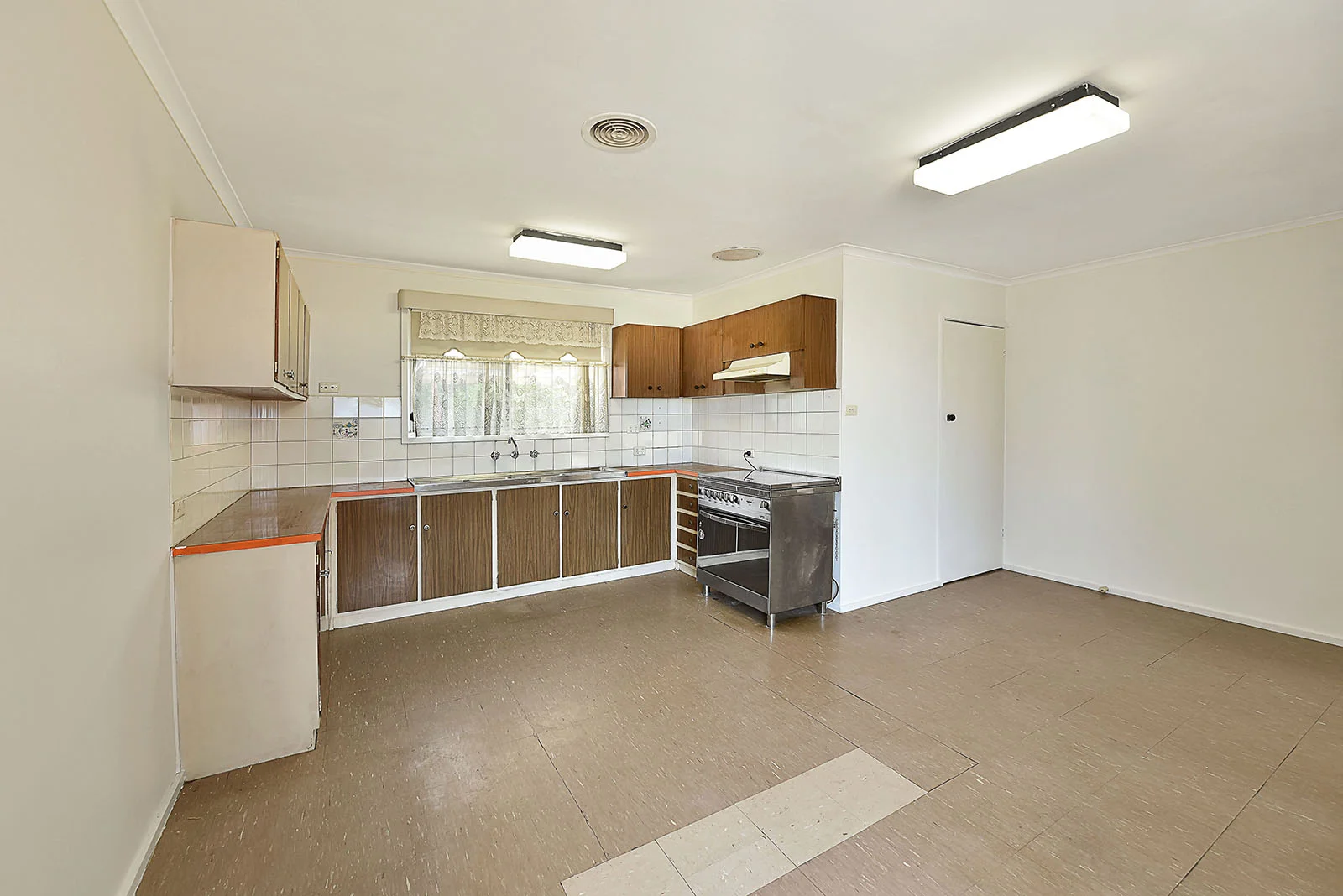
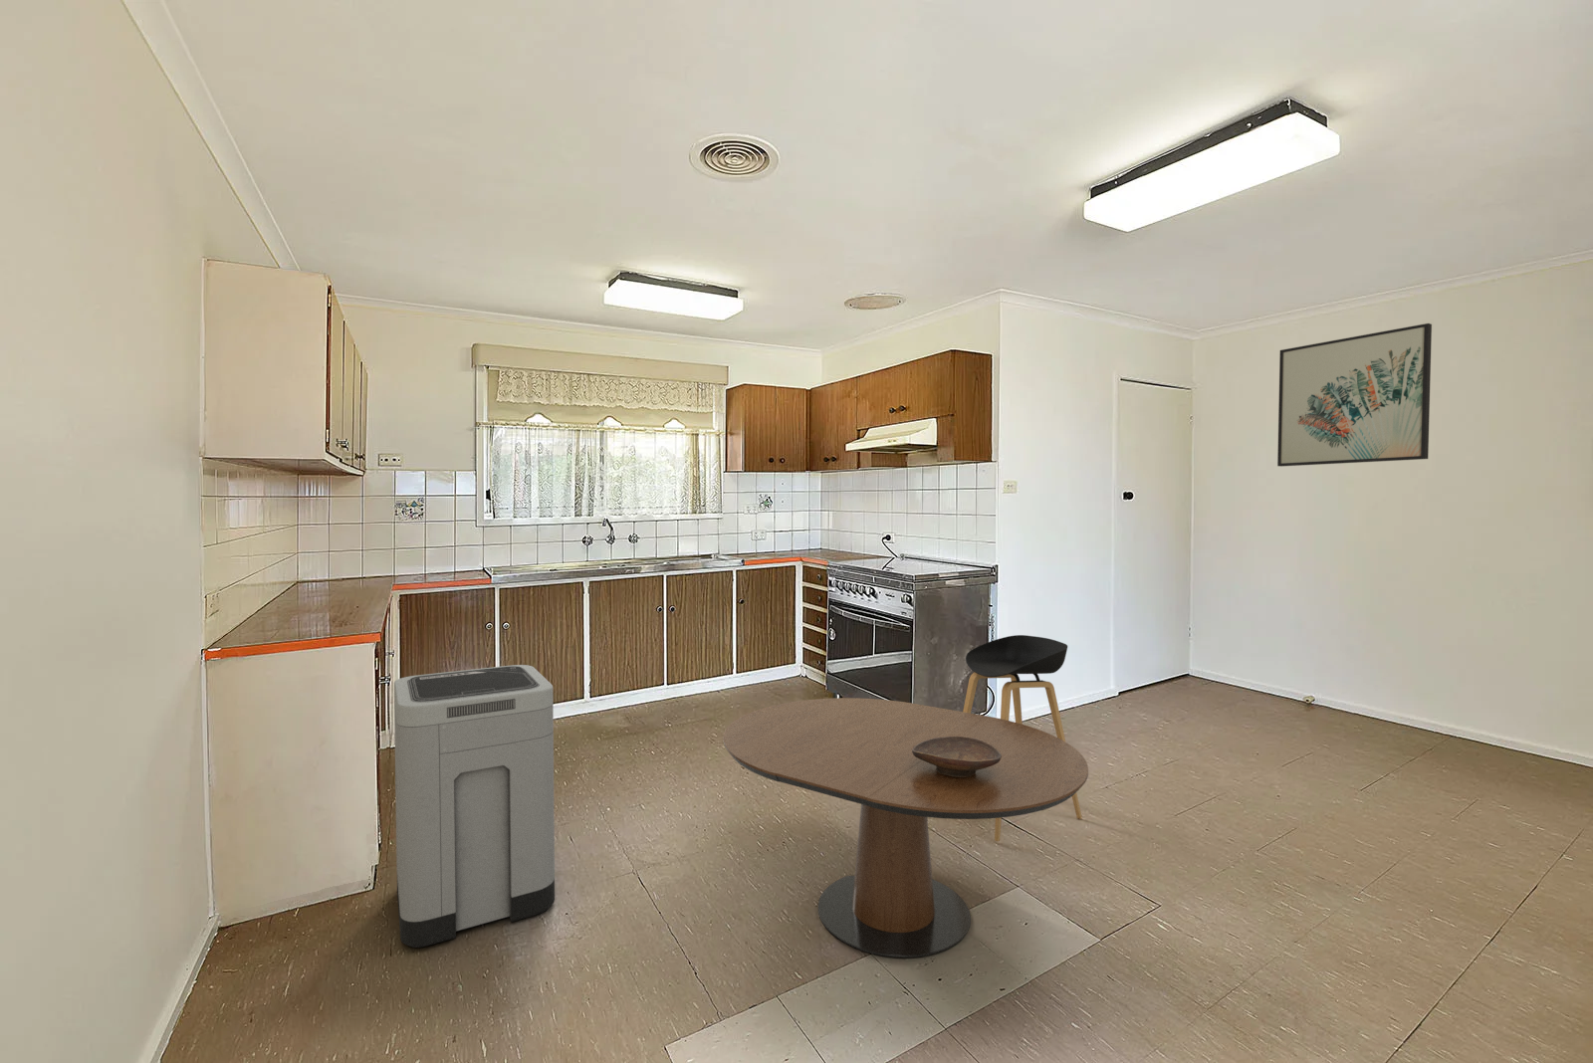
+ wall art [1276,323,1433,467]
+ decorative bowl [912,736,1001,777]
+ trash can [394,664,555,949]
+ stool [963,634,1083,842]
+ dining table [722,696,1089,959]
